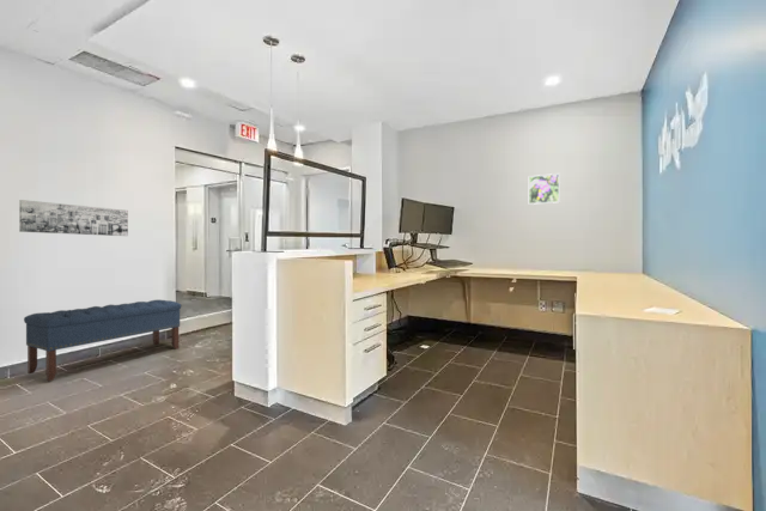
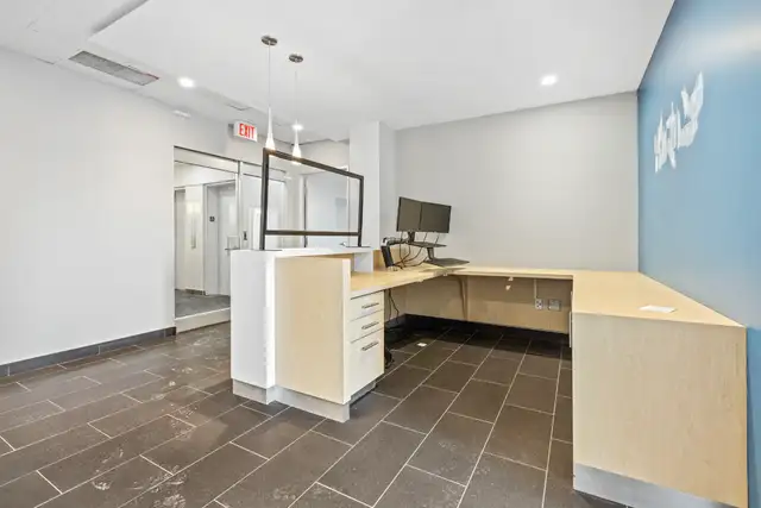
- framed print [528,172,561,206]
- wall art [18,199,129,237]
- bench [23,299,182,382]
